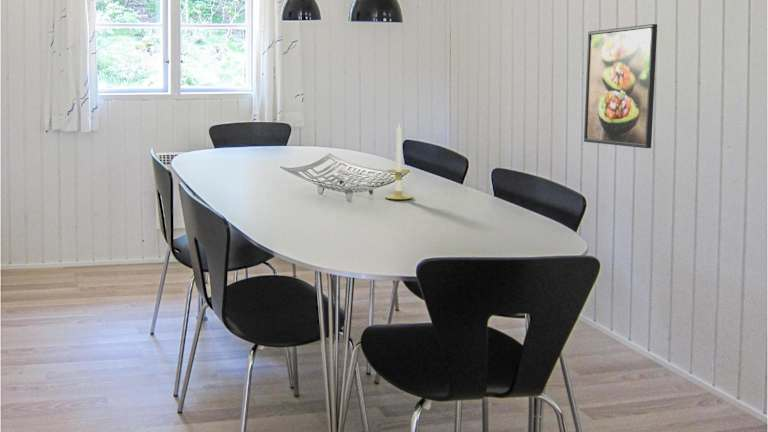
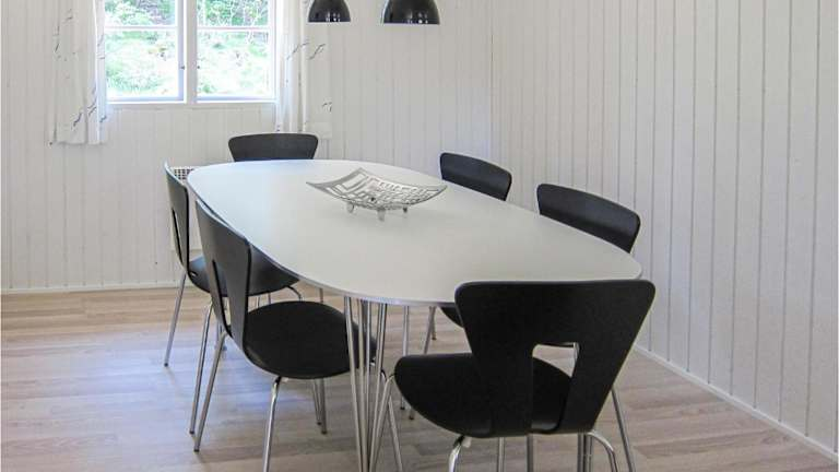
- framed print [583,23,658,149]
- candle [384,124,413,200]
